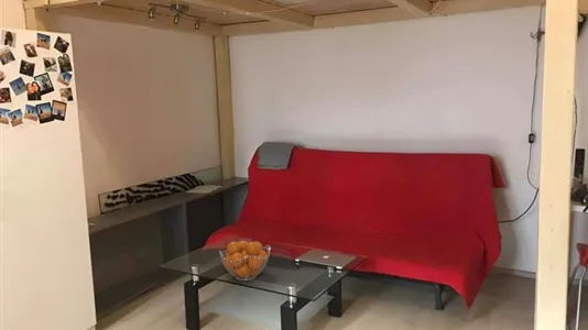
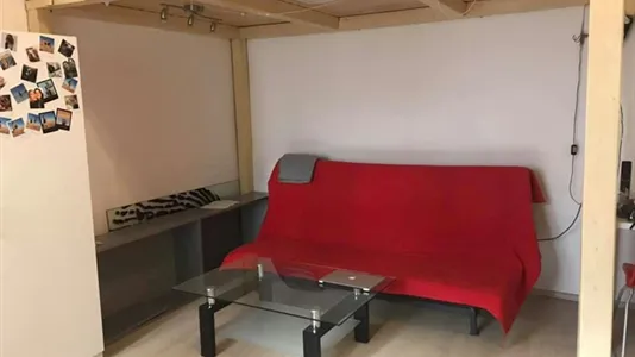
- fruit basket [218,240,271,282]
